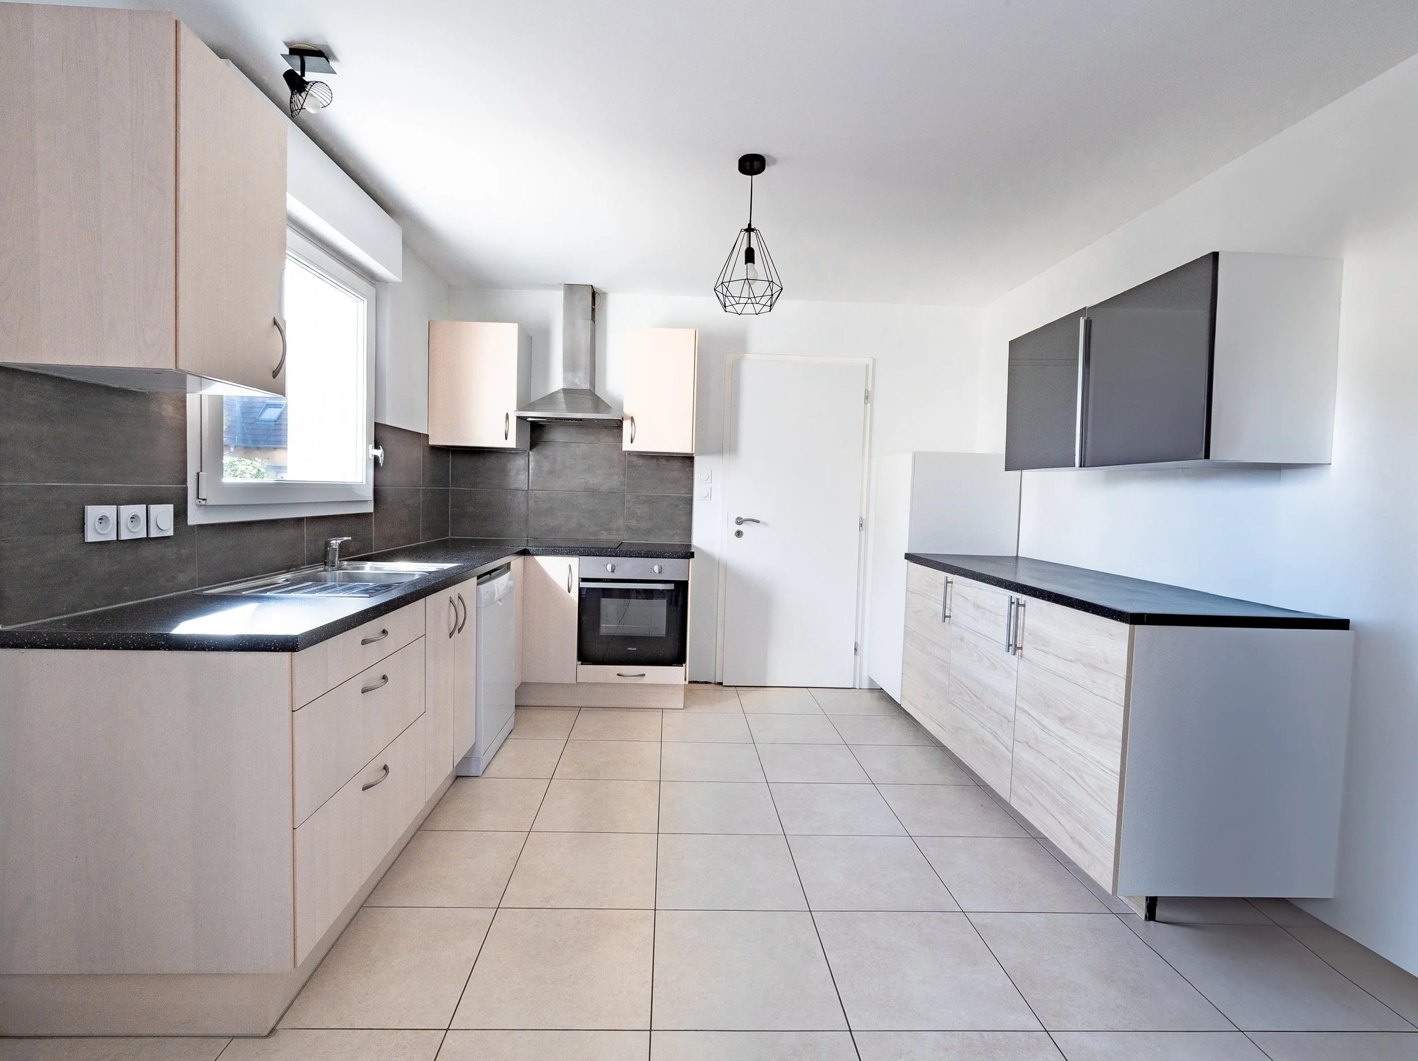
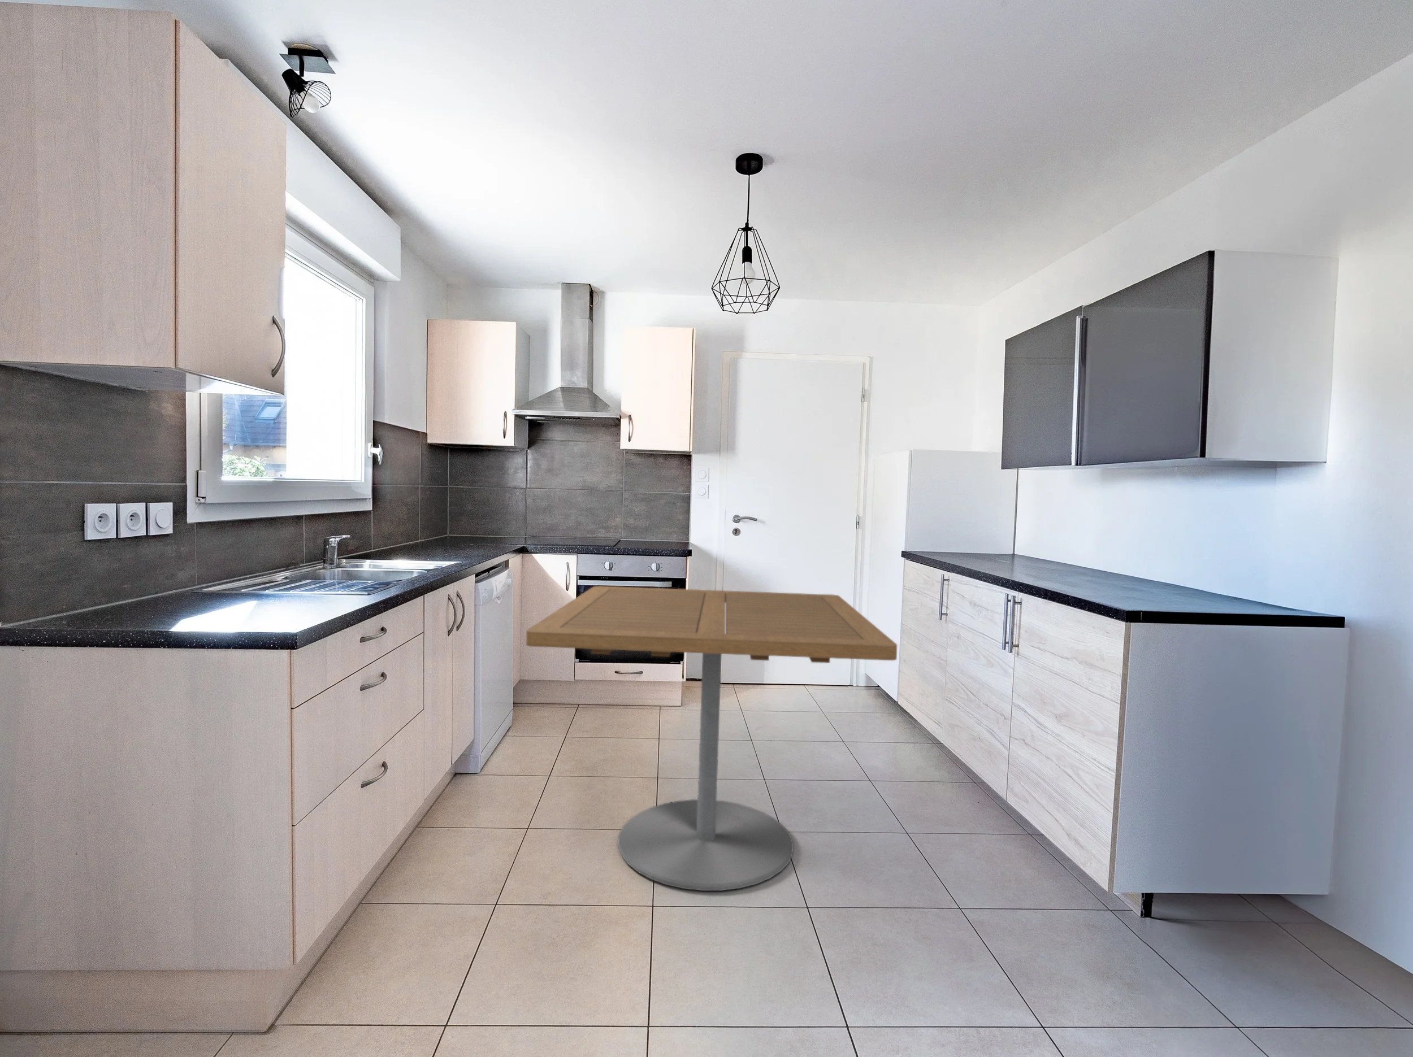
+ dining table [525,585,898,892]
